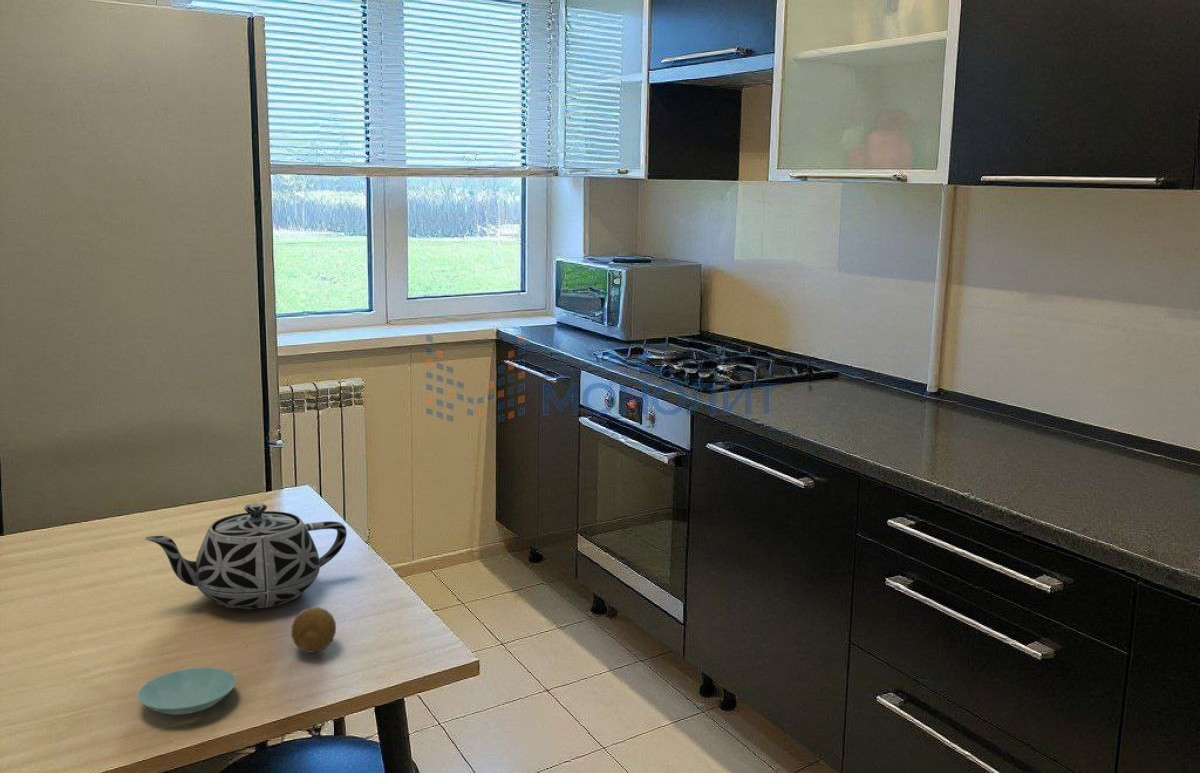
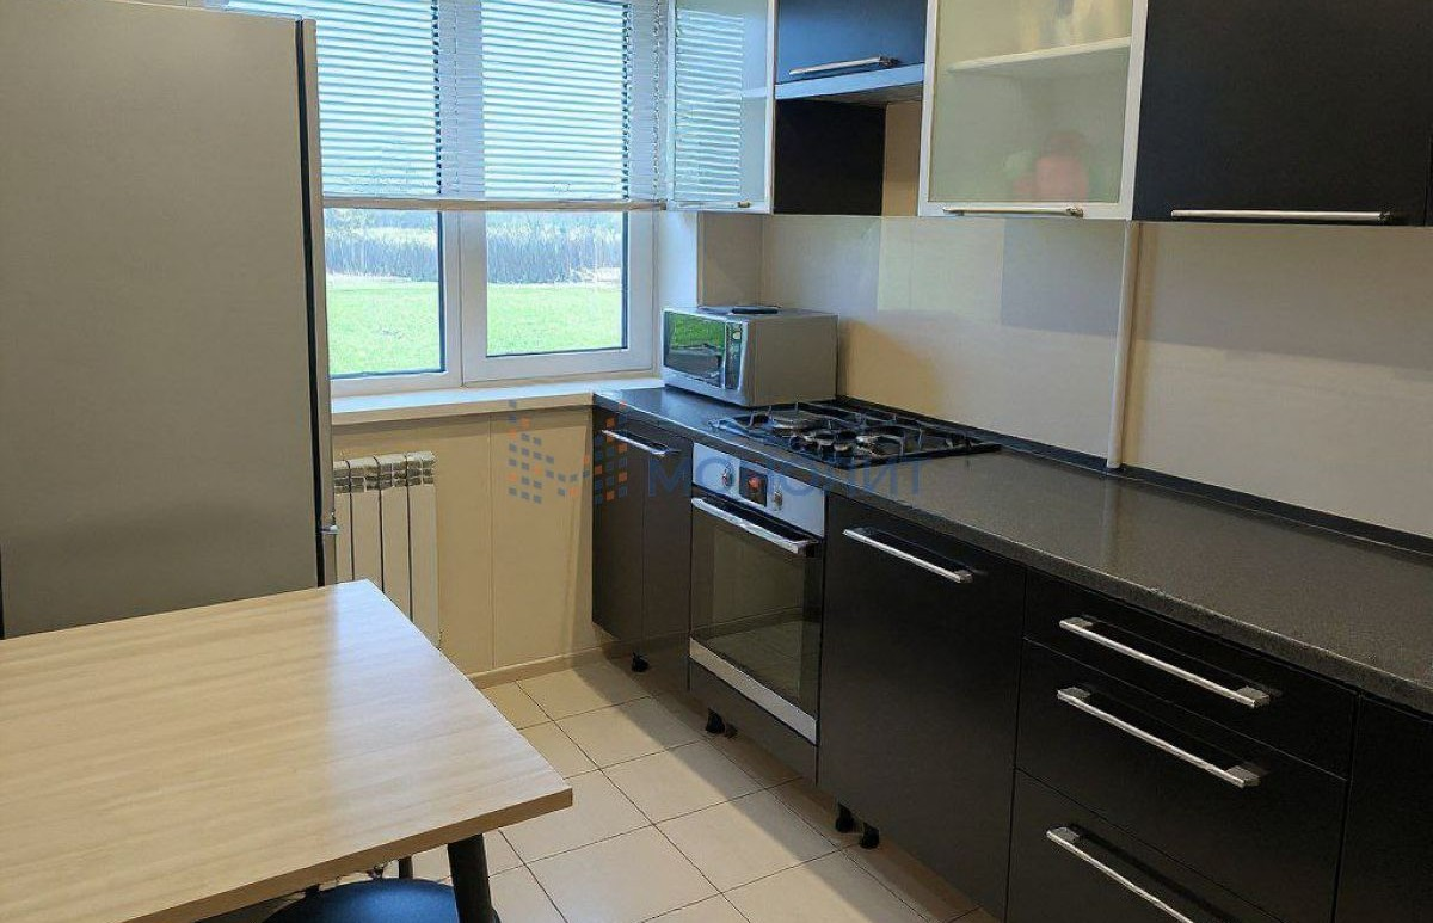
- saucer [136,666,237,716]
- teapot [143,502,348,610]
- fruit [291,606,337,654]
